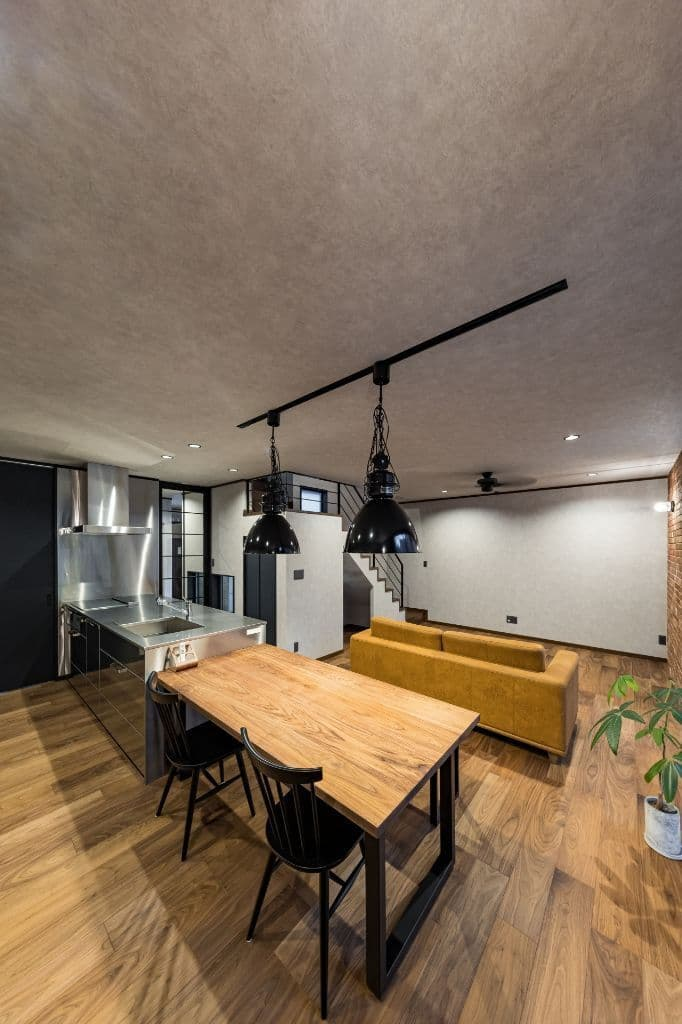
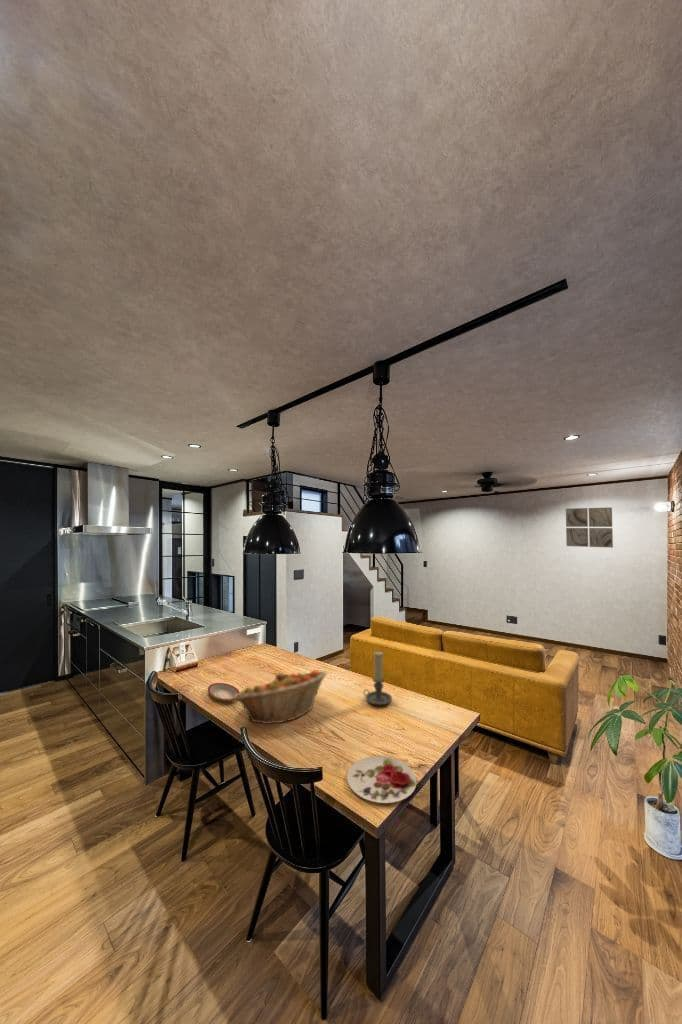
+ fruit basket [235,669,328,725]
+ plate [207,682,240,702]
+ wall art [565,506,614,549]
+ plate [346,755,418,804]
+ candle holder [363,650,393,706]
